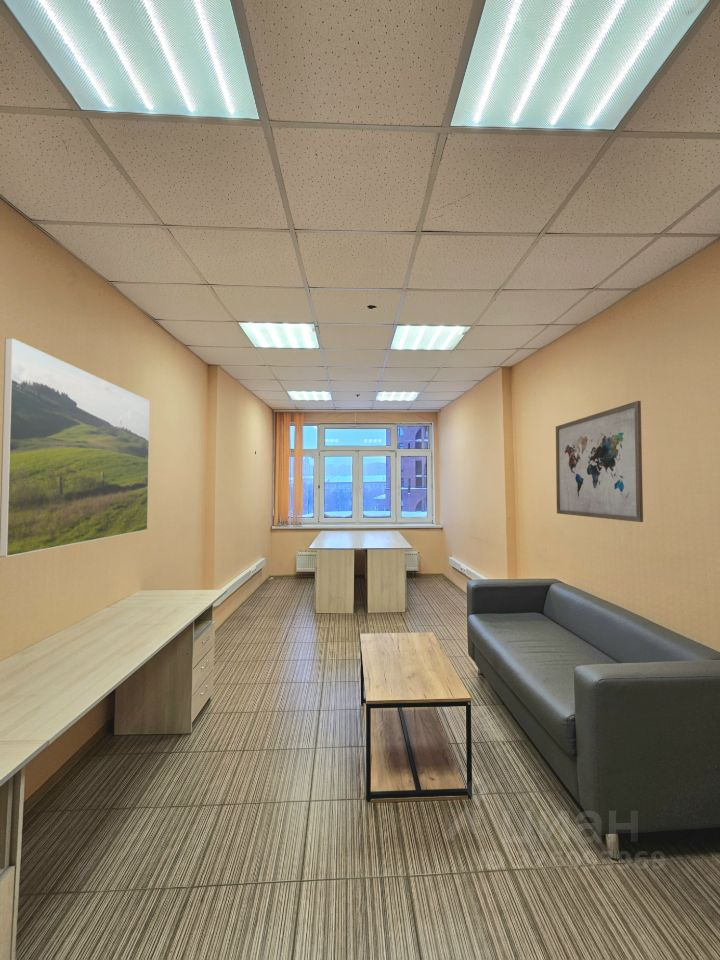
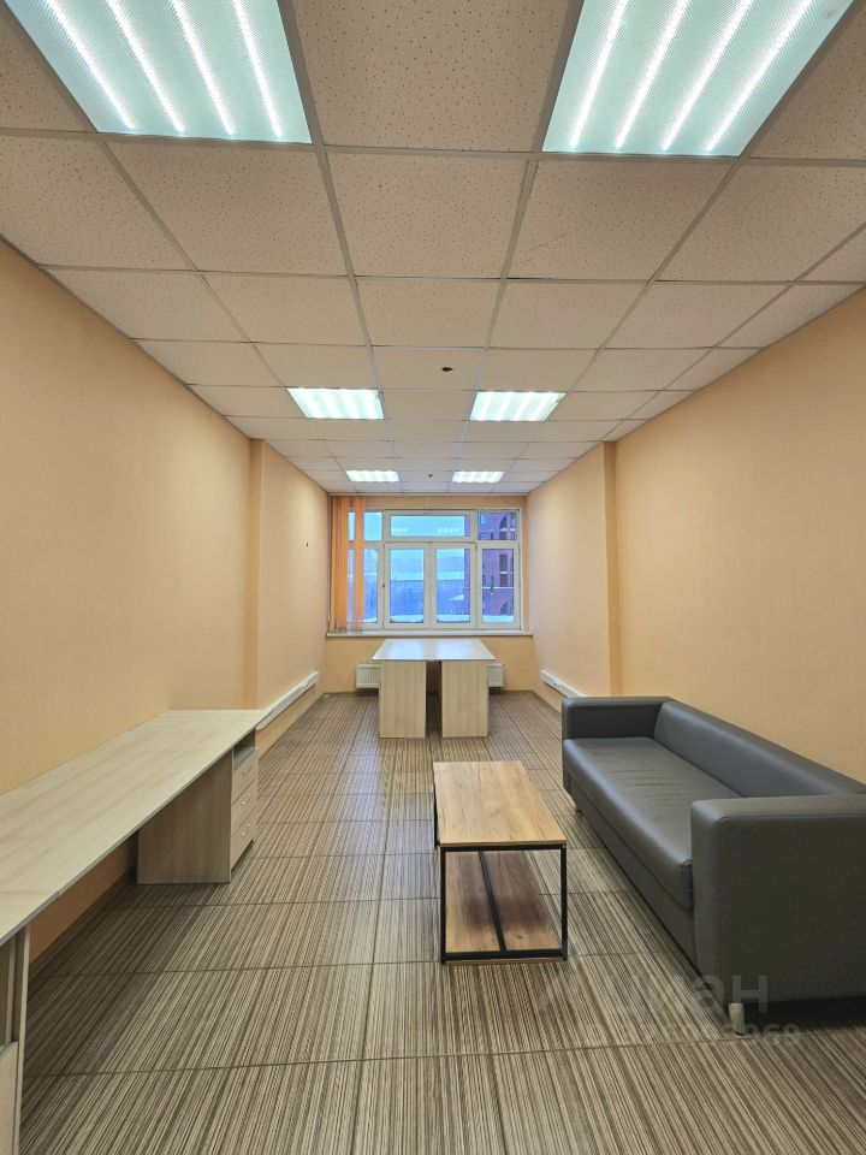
- wall art [555,400,644,523]
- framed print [0,337,151,558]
